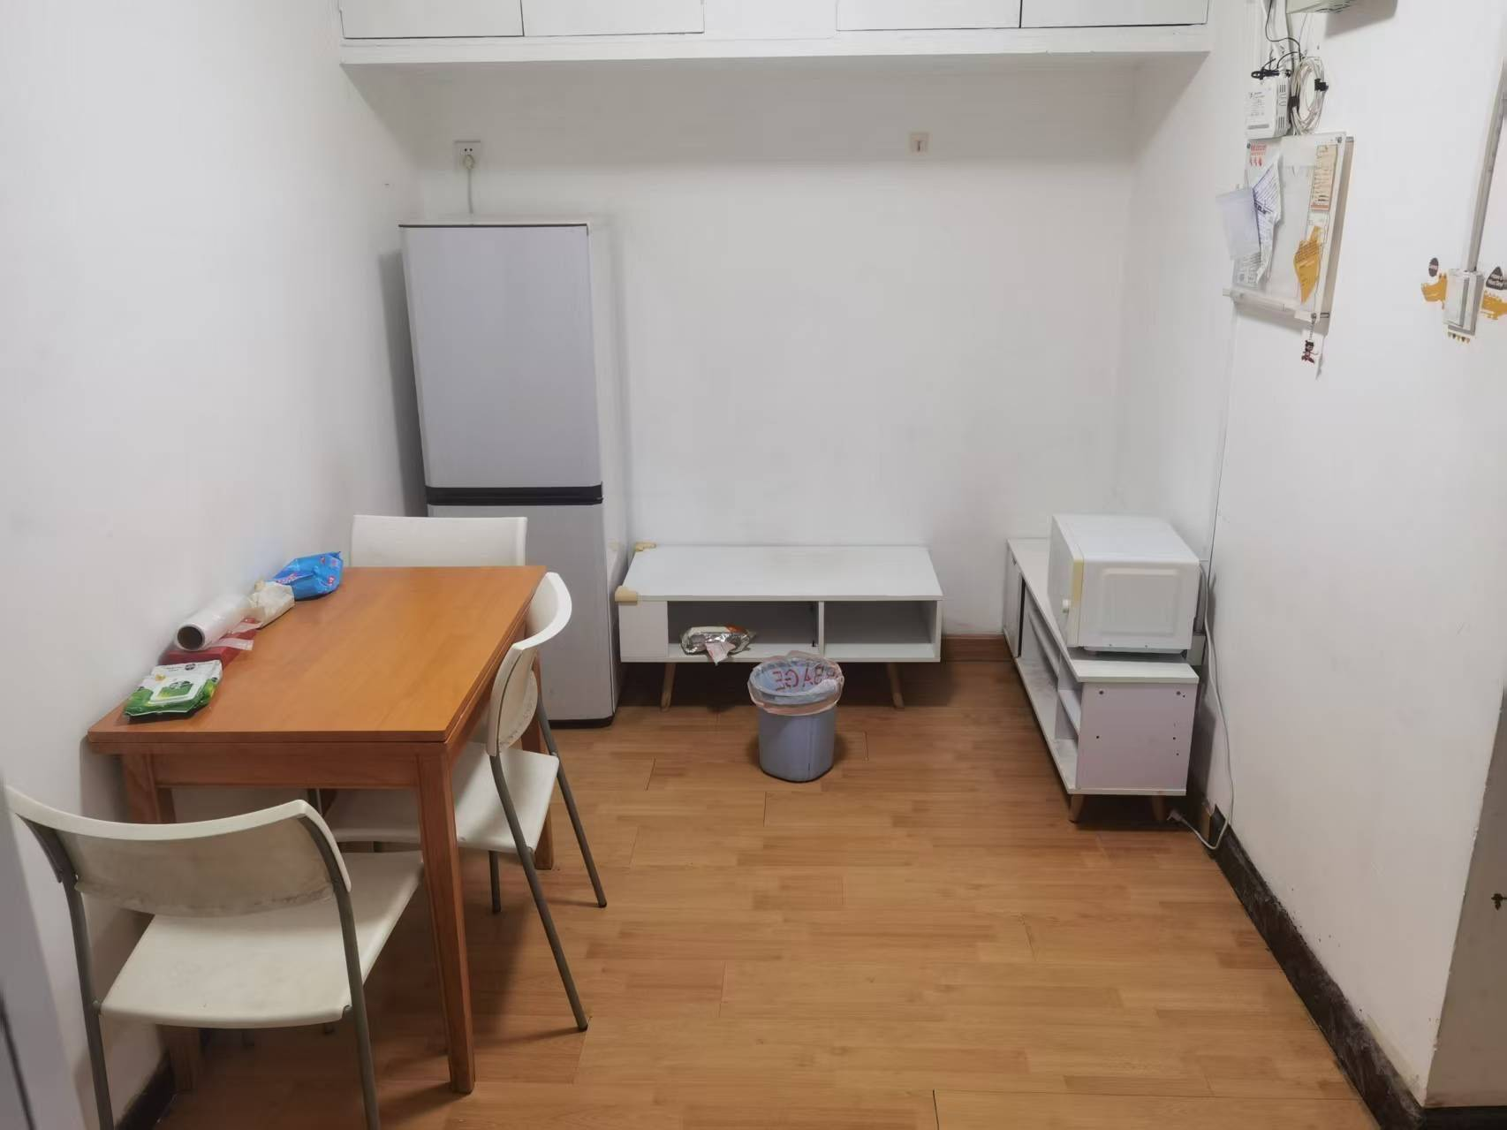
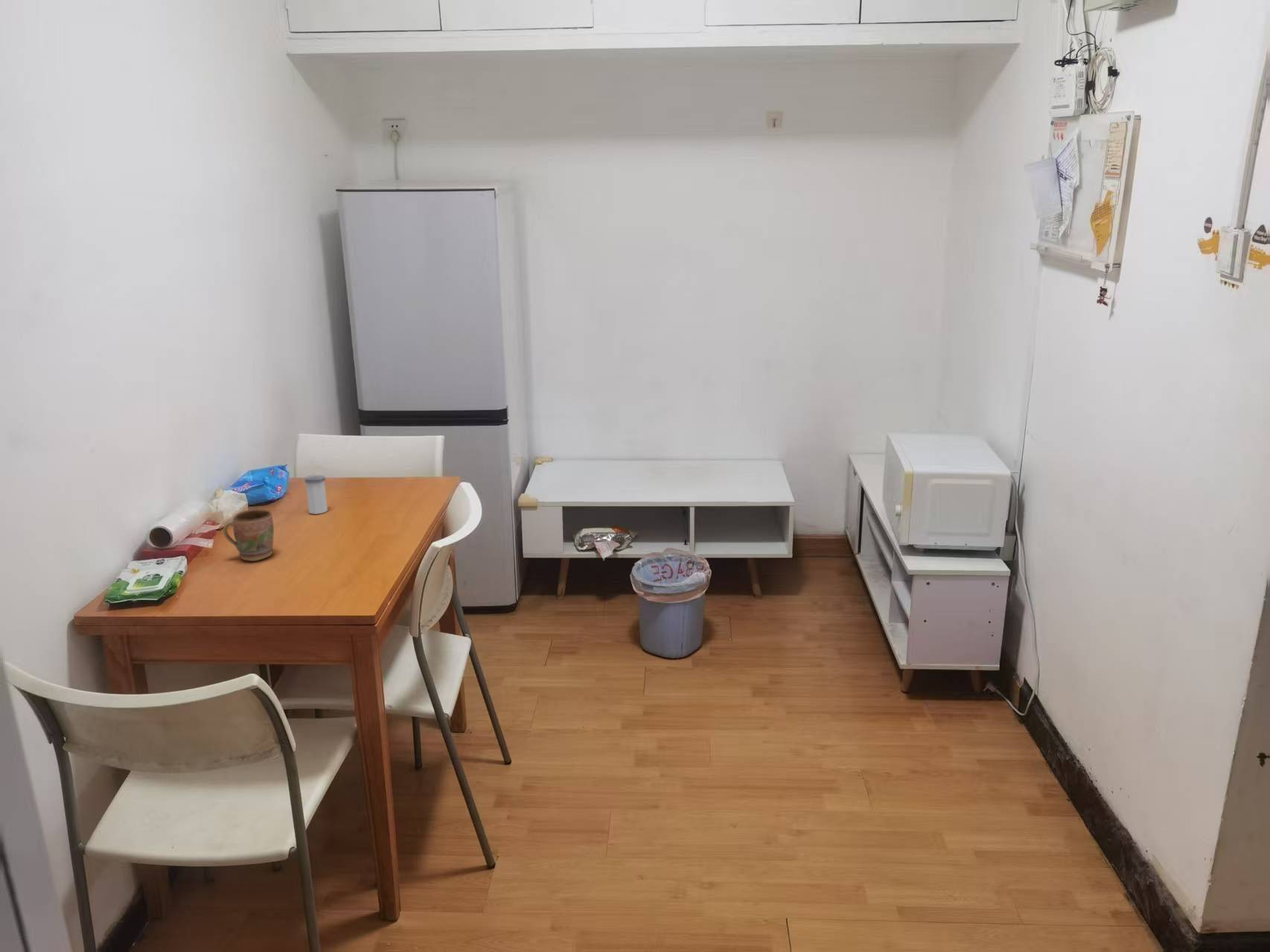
+ mug [223,508,275,562]
+ salt shaker [303,474,328,515]
